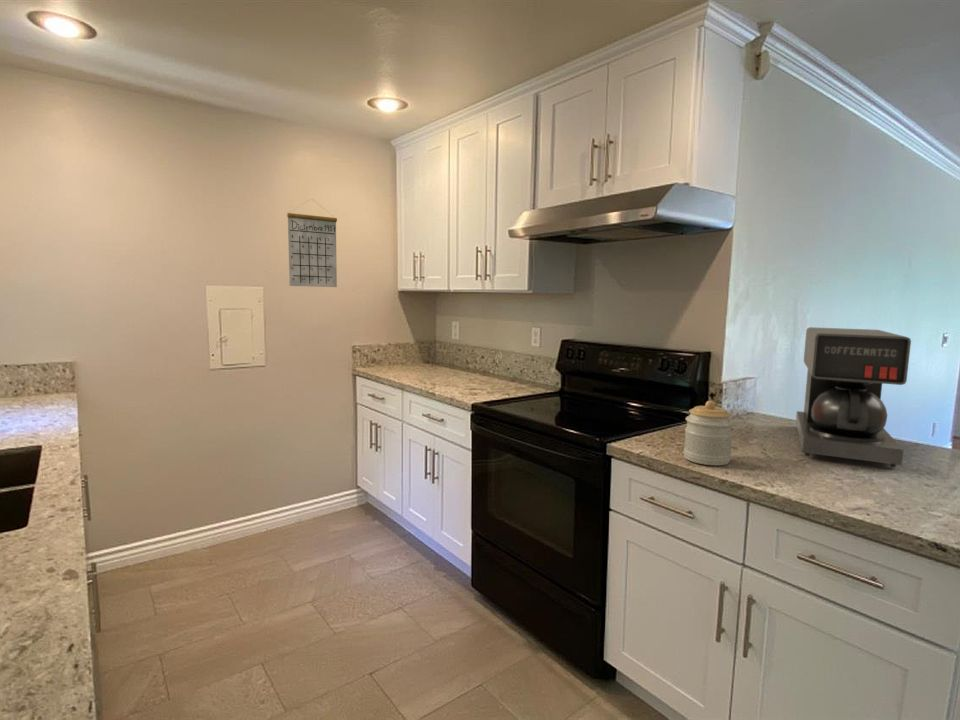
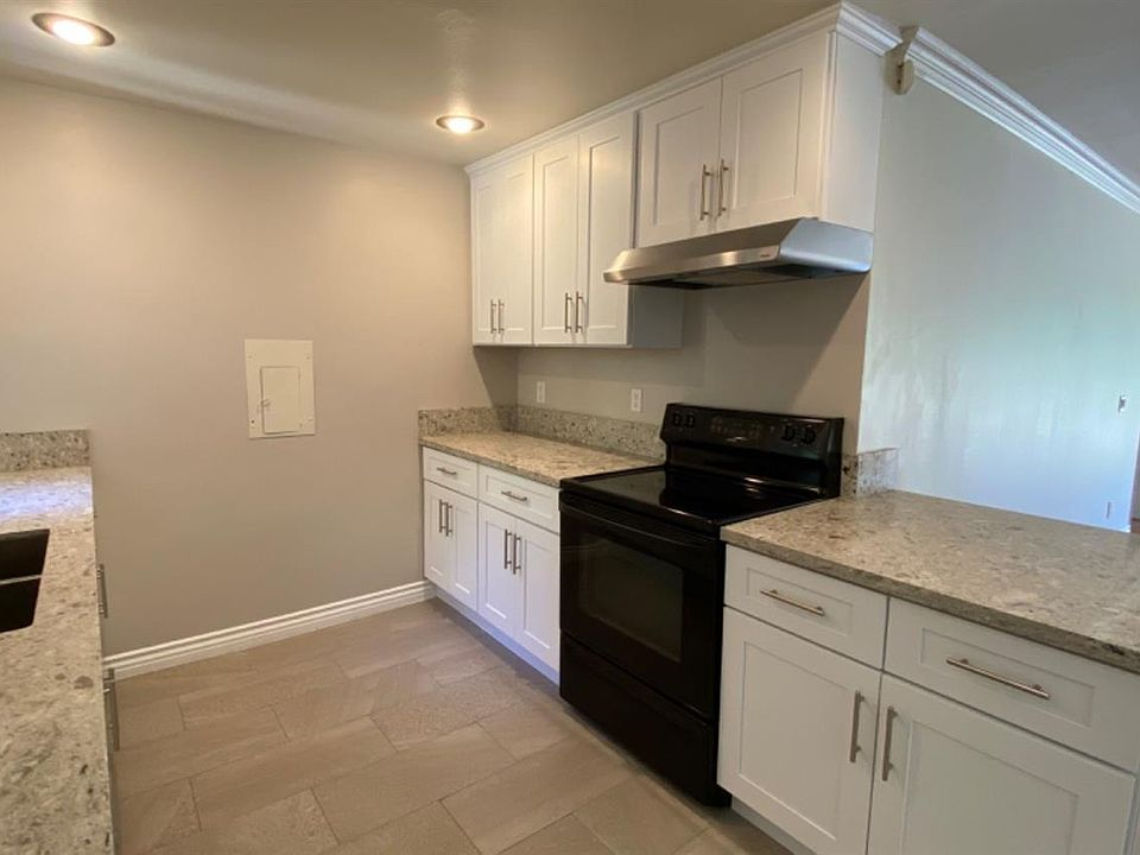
- jar [683,400,735,466]
- coffee maker [795,326,912,468]
- calendar [286,198,338,288]
